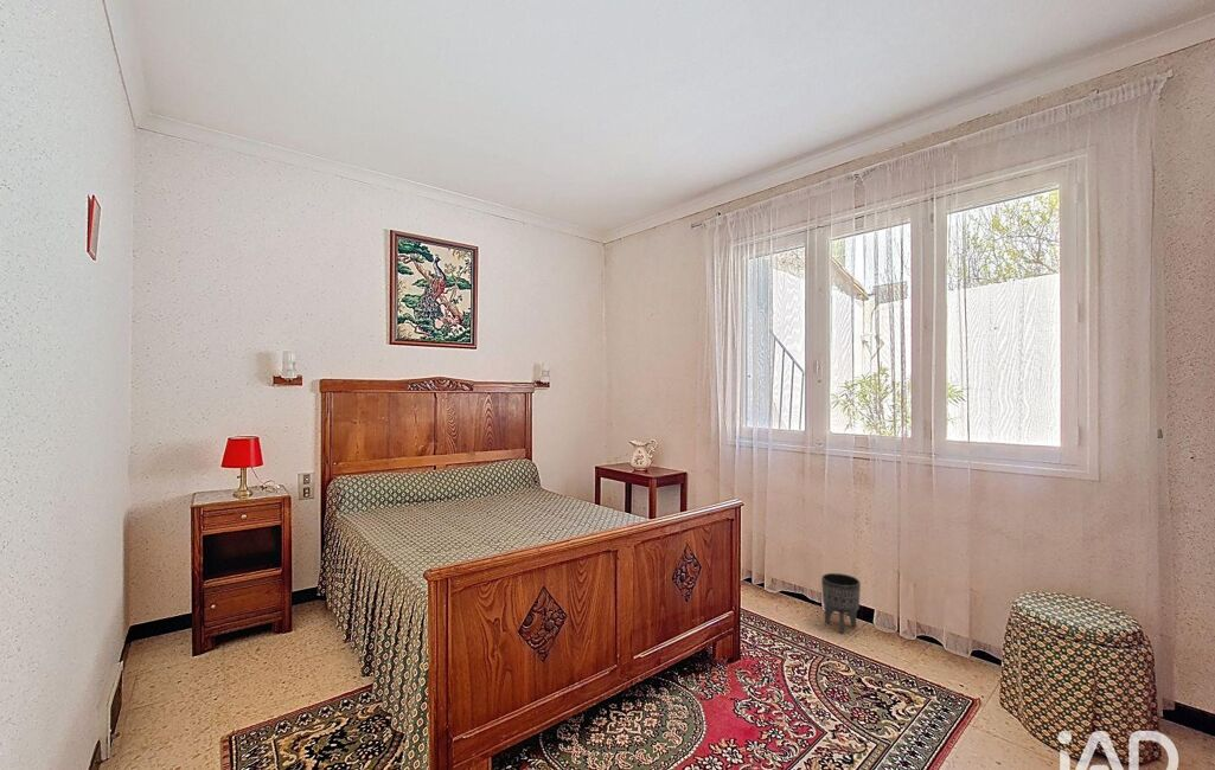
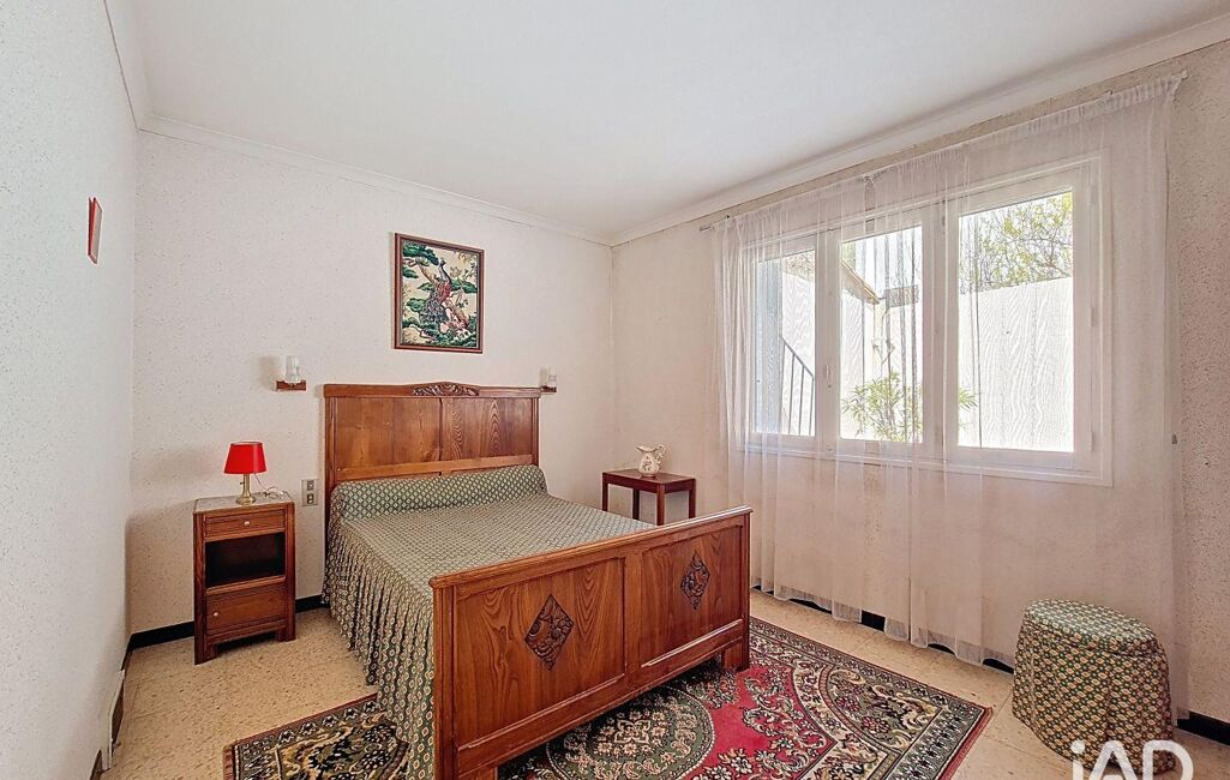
- planter [820,572,862,635]
